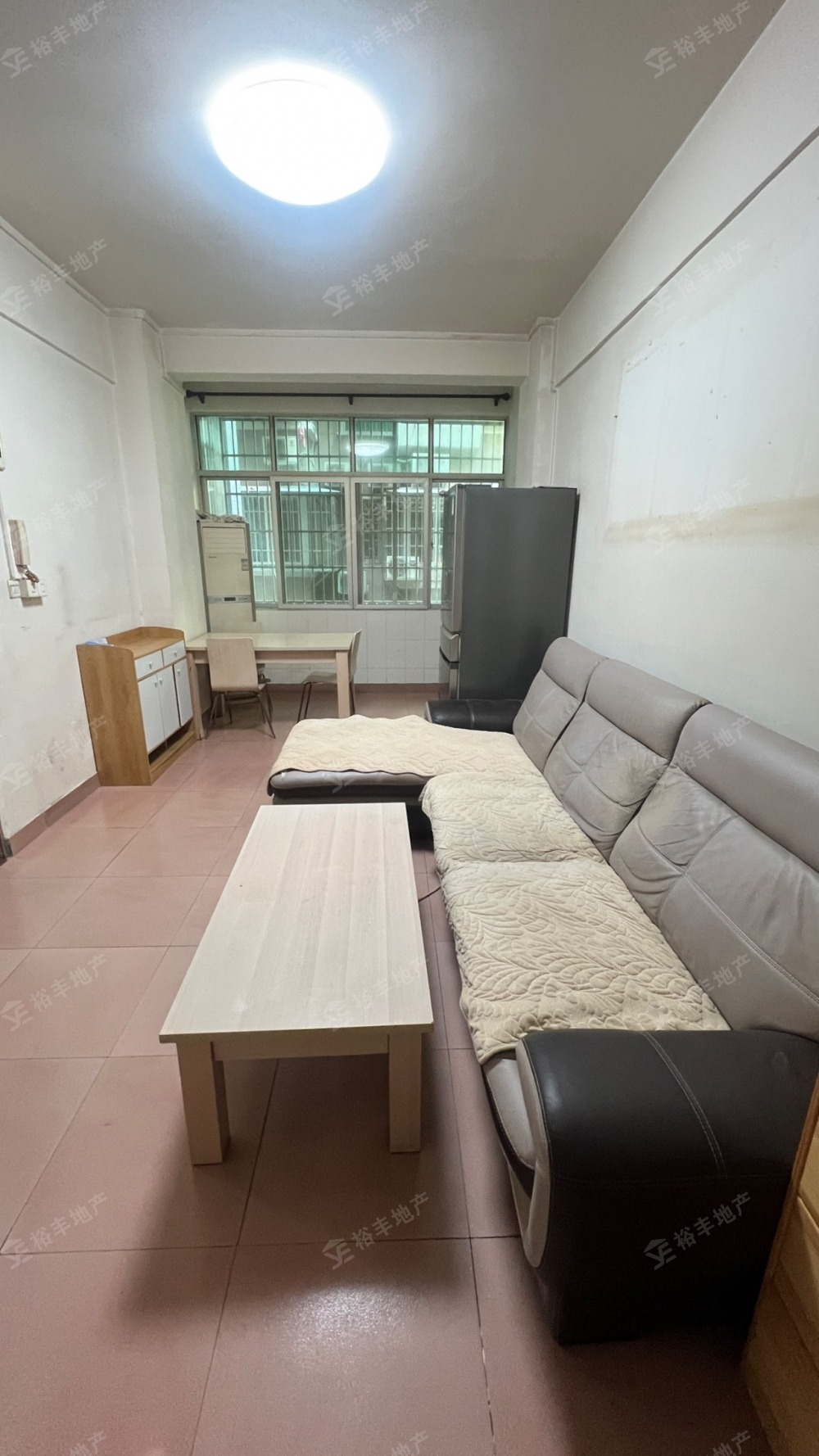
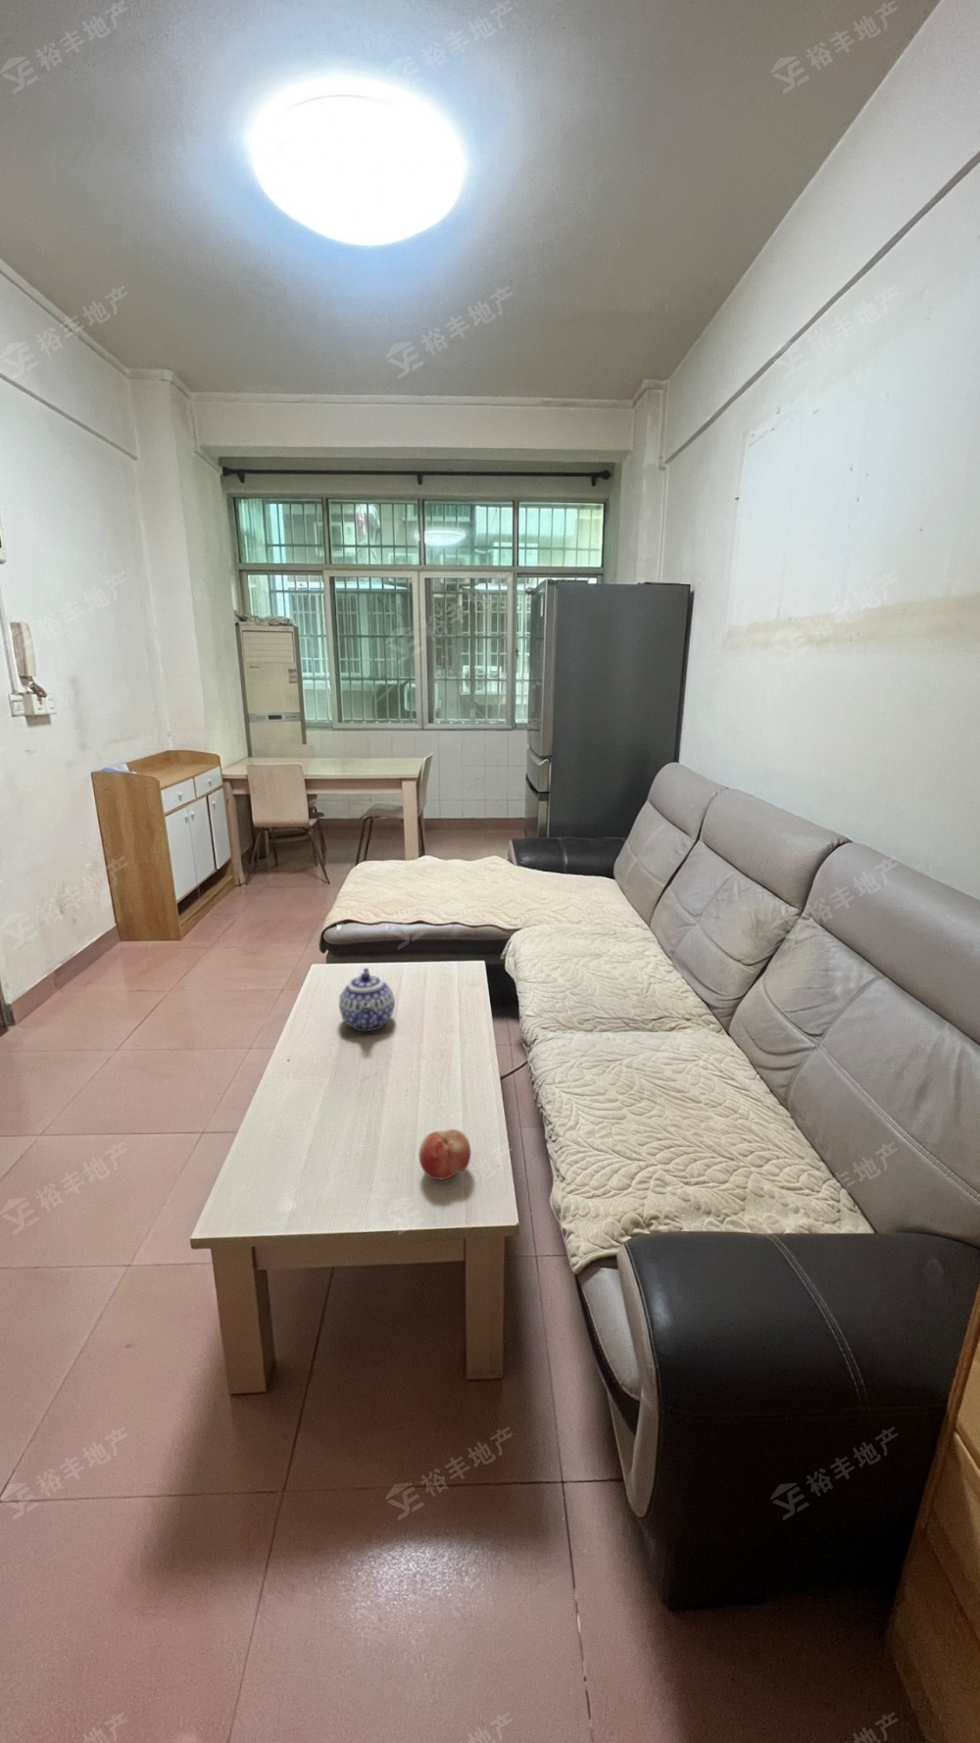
+ teapot [339,966,396,1032]
+ fruit [418,1129,471,1180]
